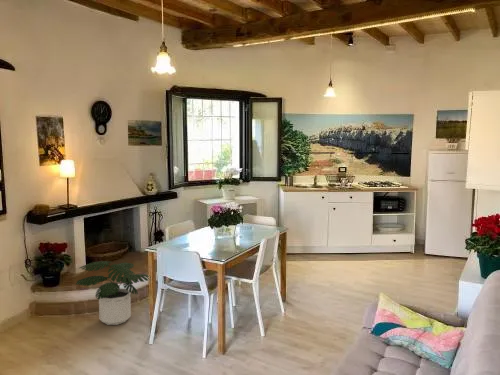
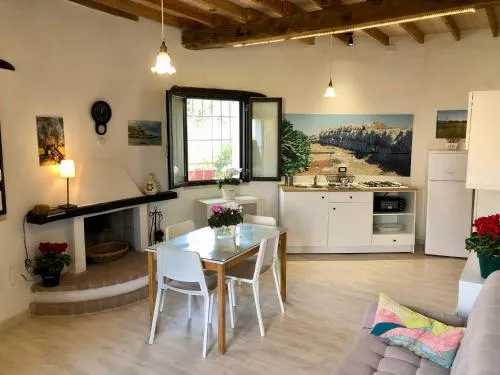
- potted plant [75,260,150,326]
